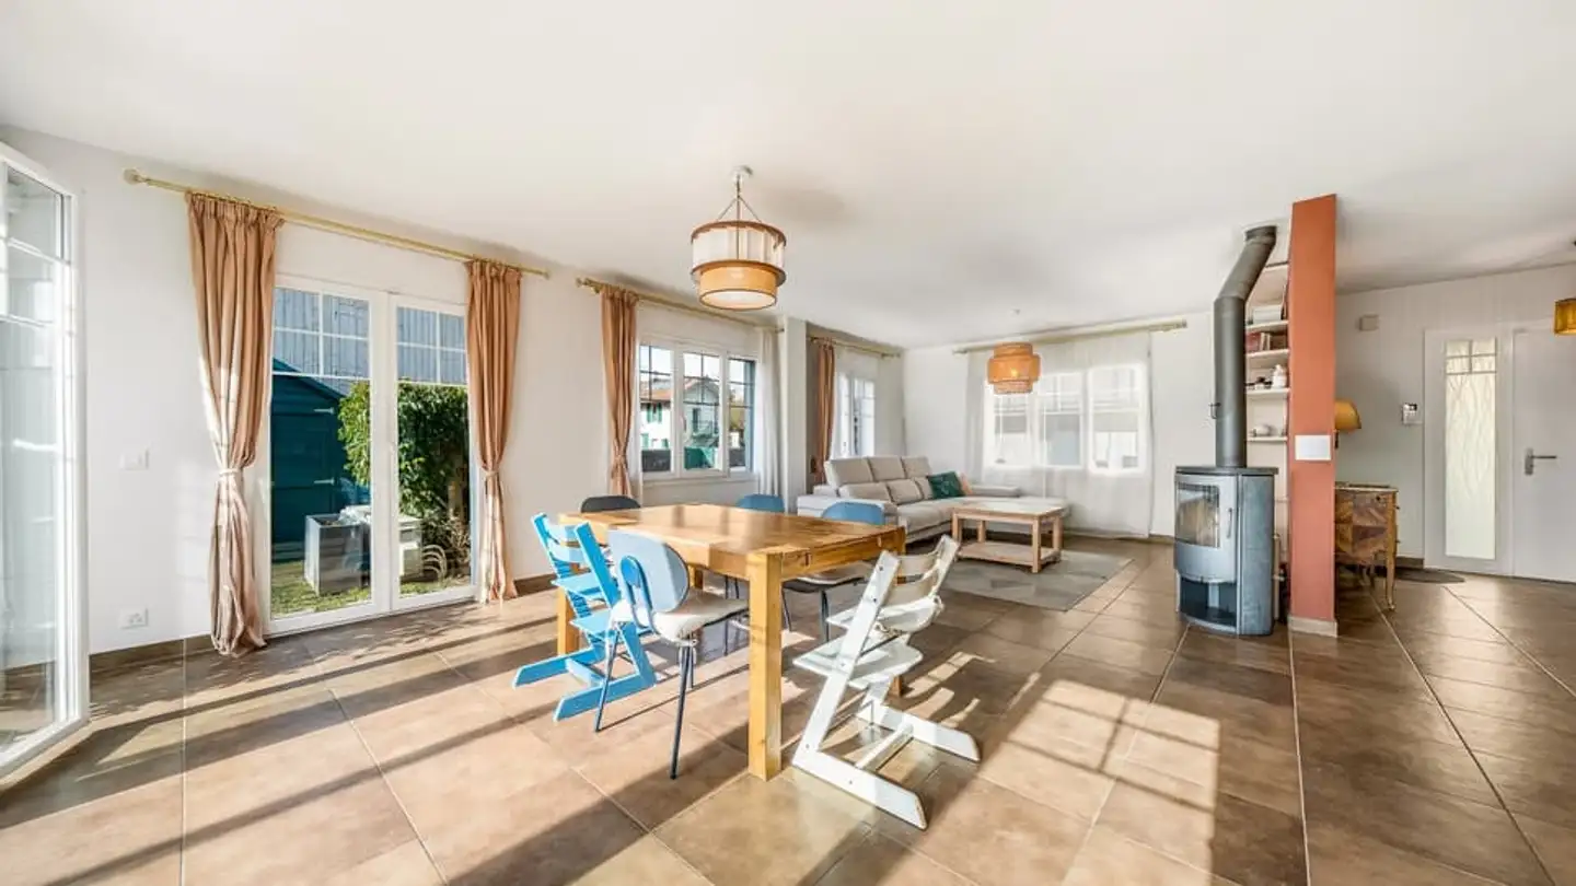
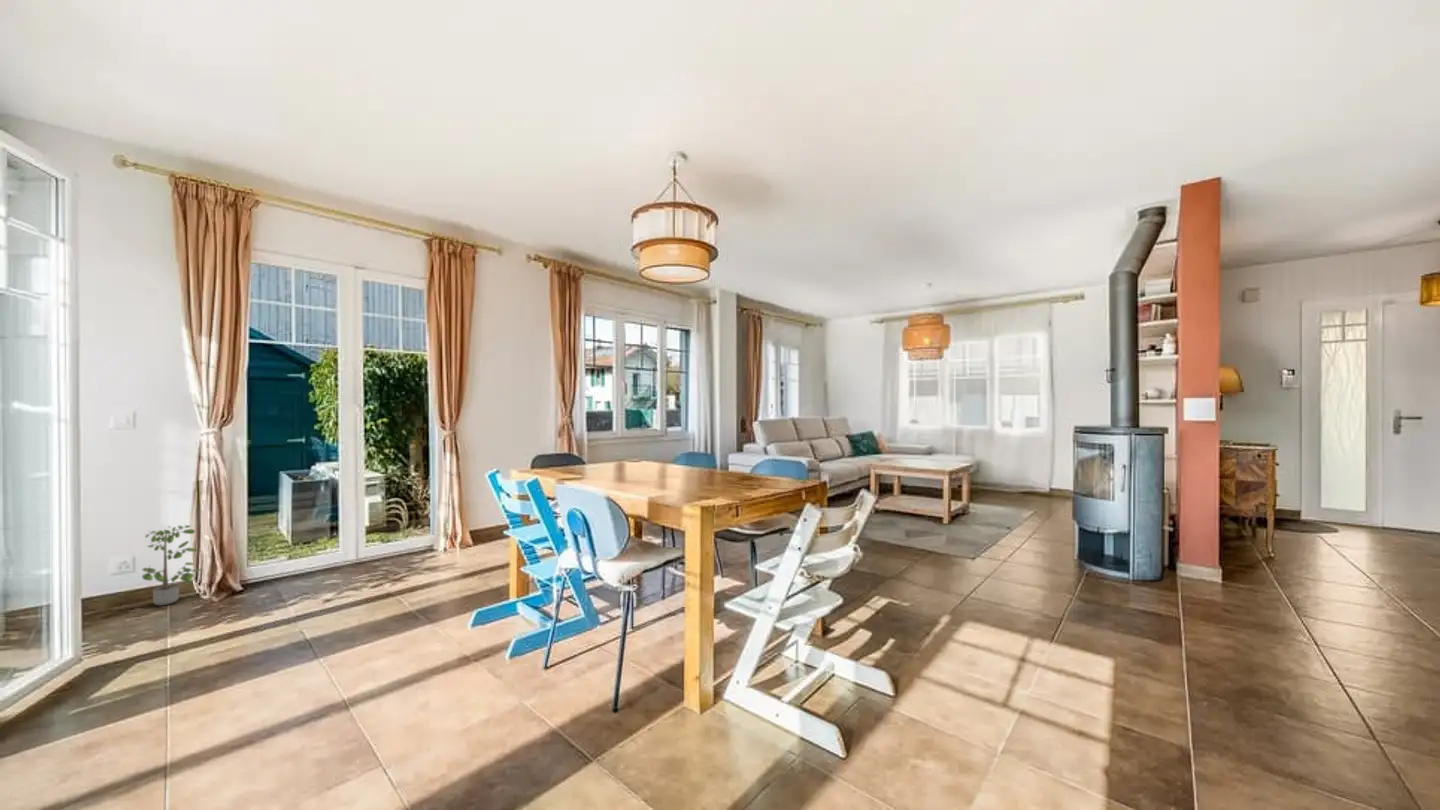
+ potted plant [141,522,203,607]
